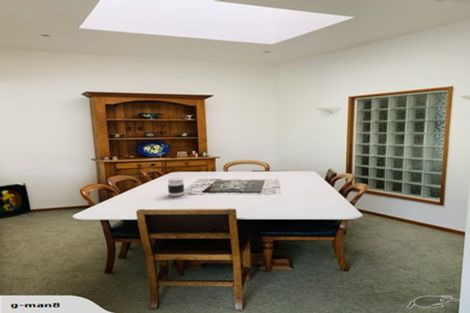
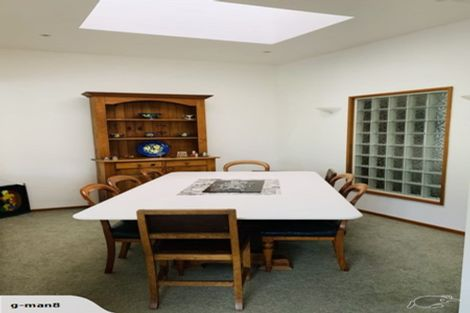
- jar [167,177,185,197]
